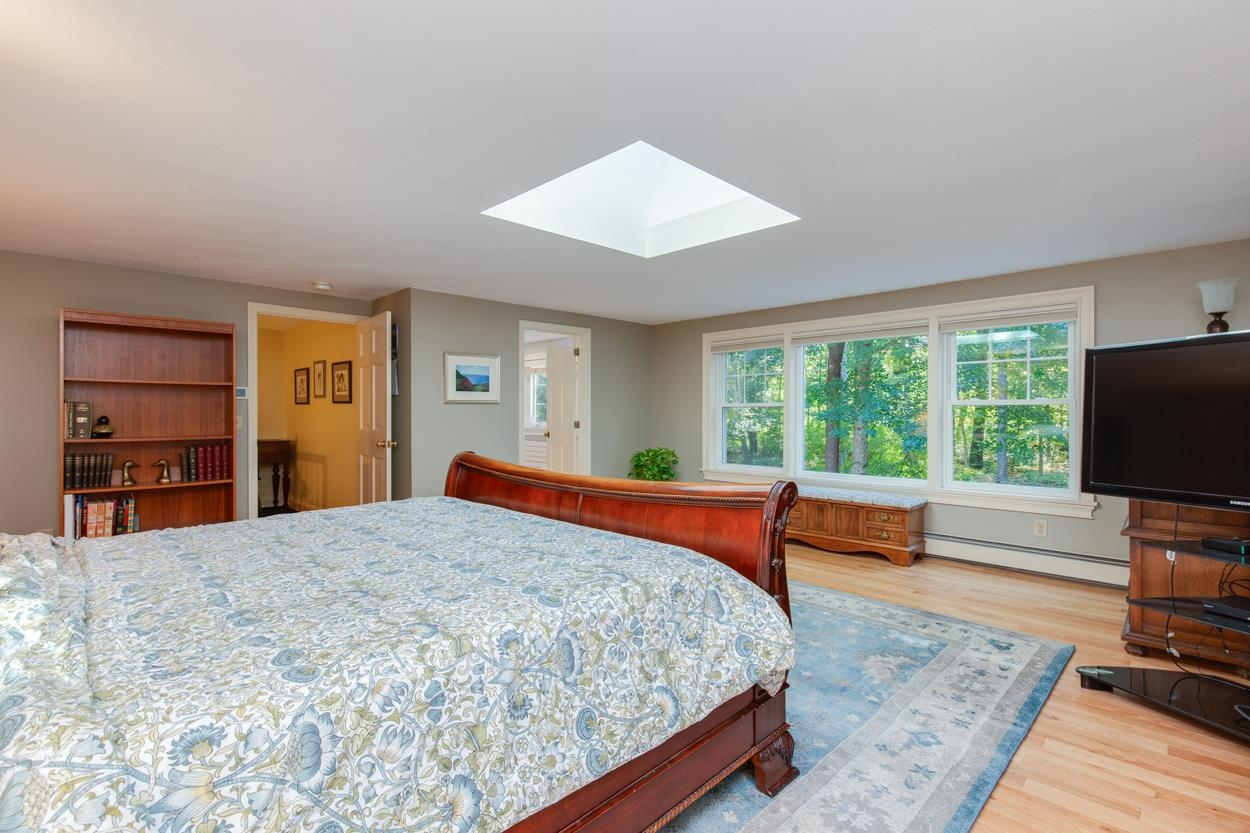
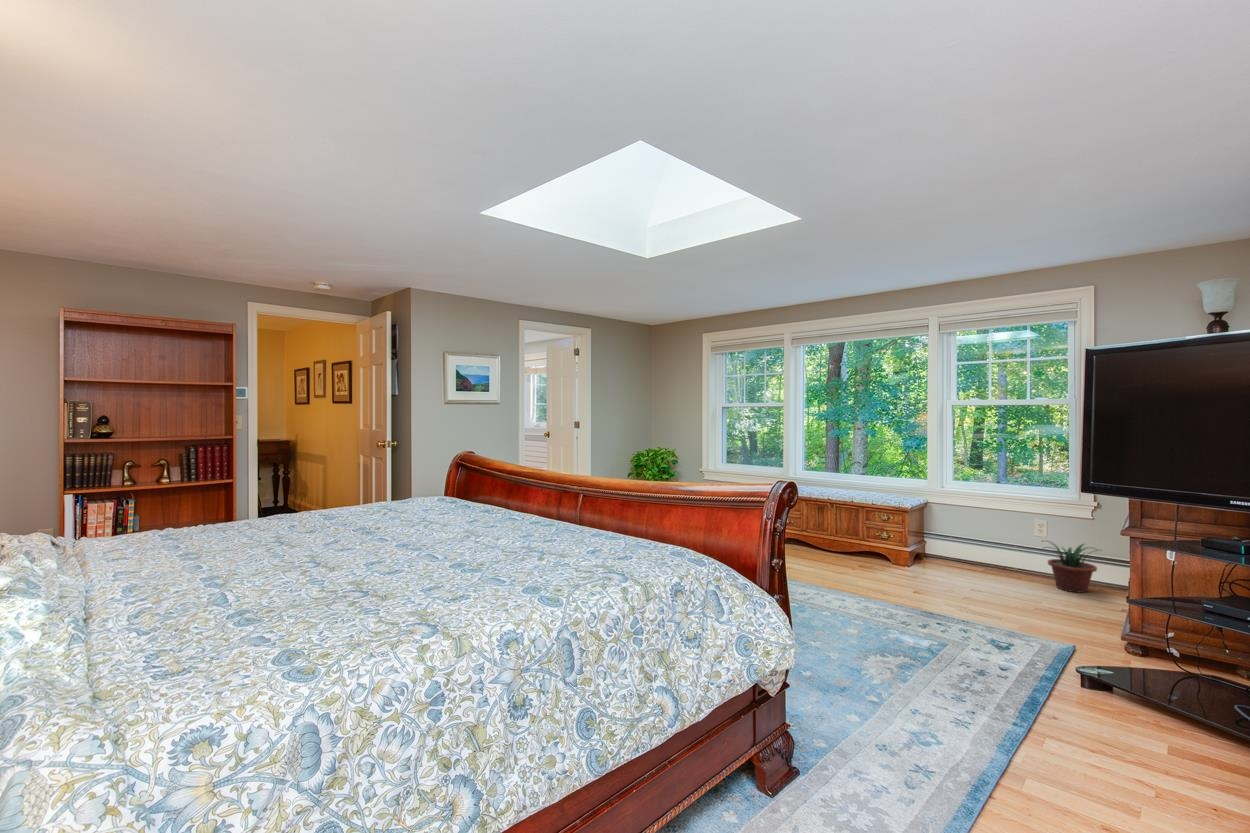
+ potted plant [1040,540,1104,594]
